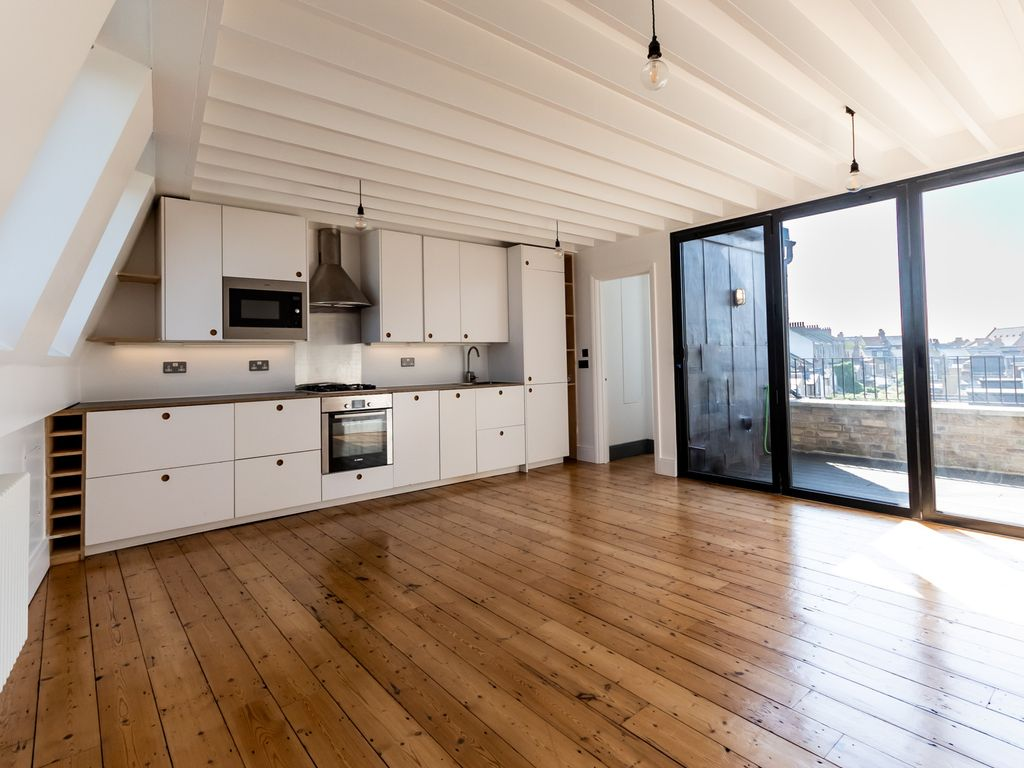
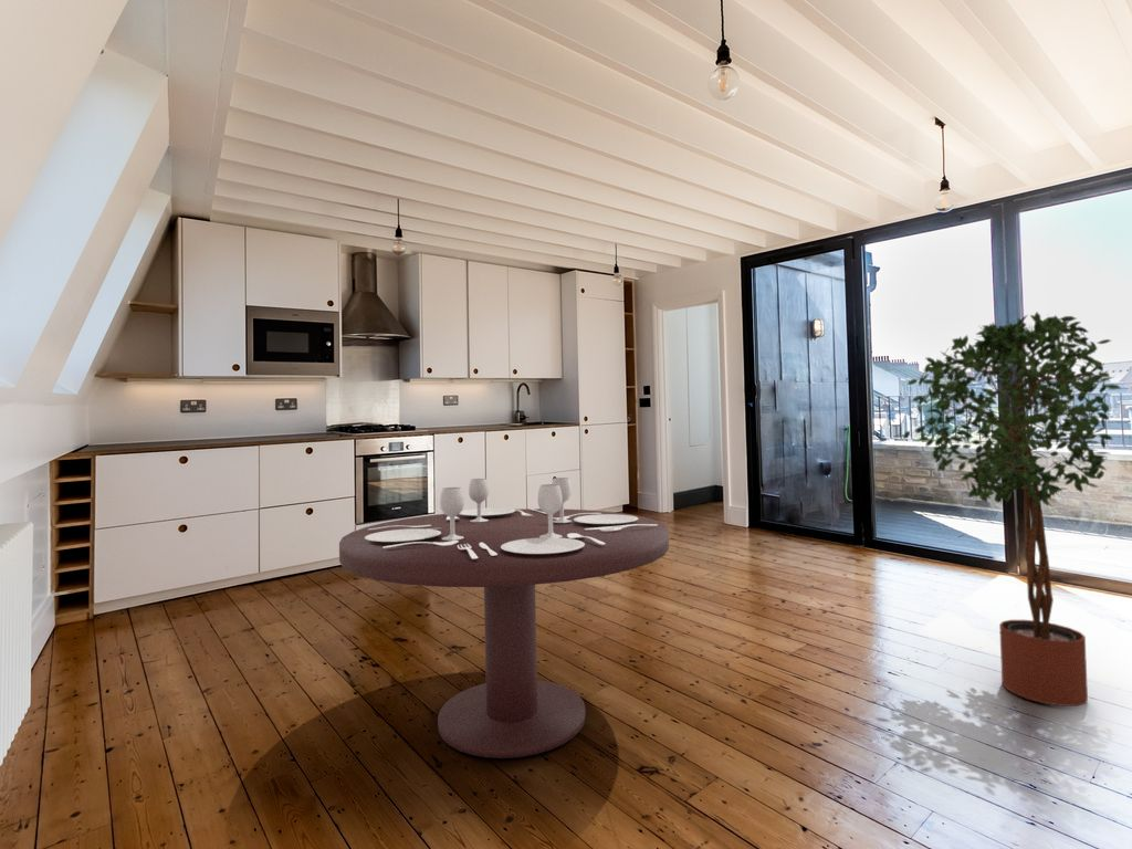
+ potted tree [893,311,1122,708]
+ dining table [338,476,670,759]
